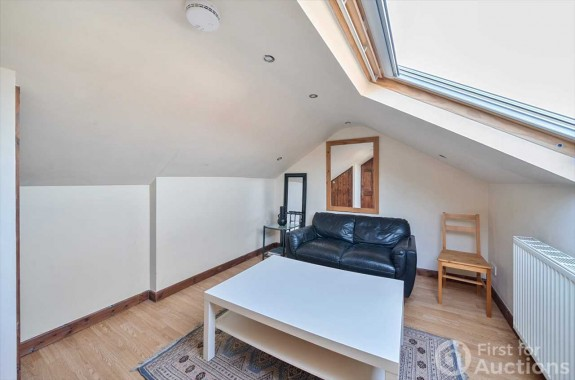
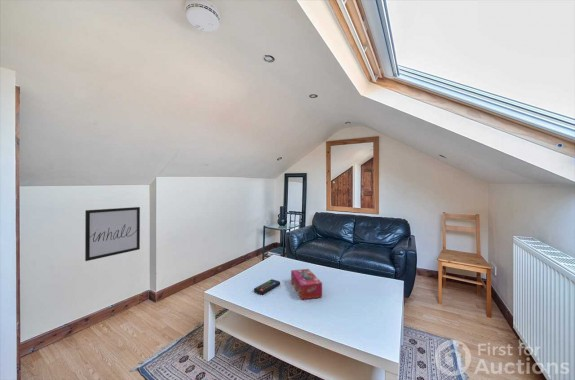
+ tissue box [290,268,323,301]
+ remote control [253,278,281,296]
+ wall art [84,206,141,262]
